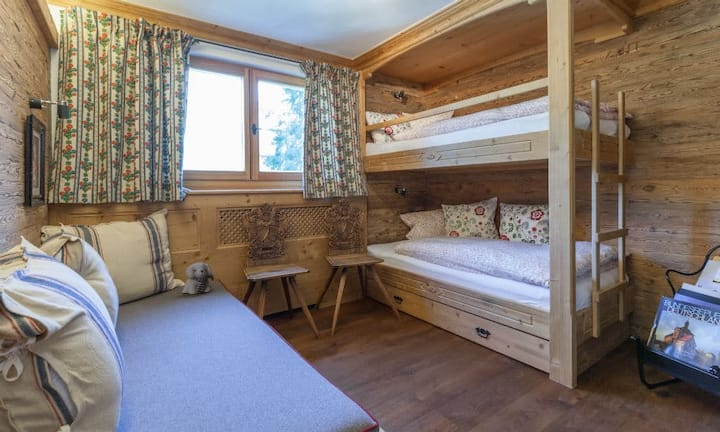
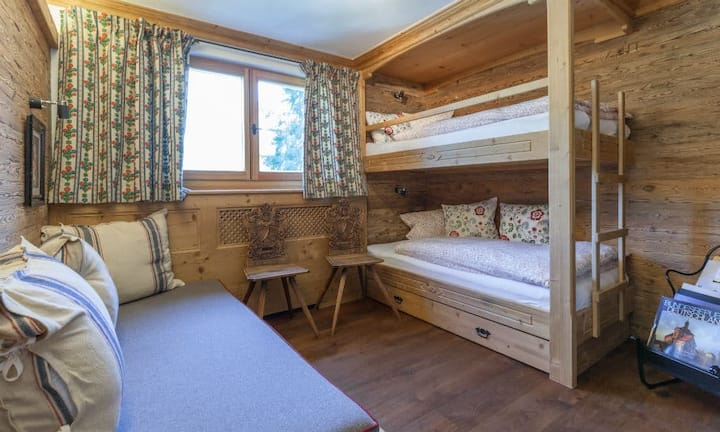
- plush toy [181,262,215,295]
